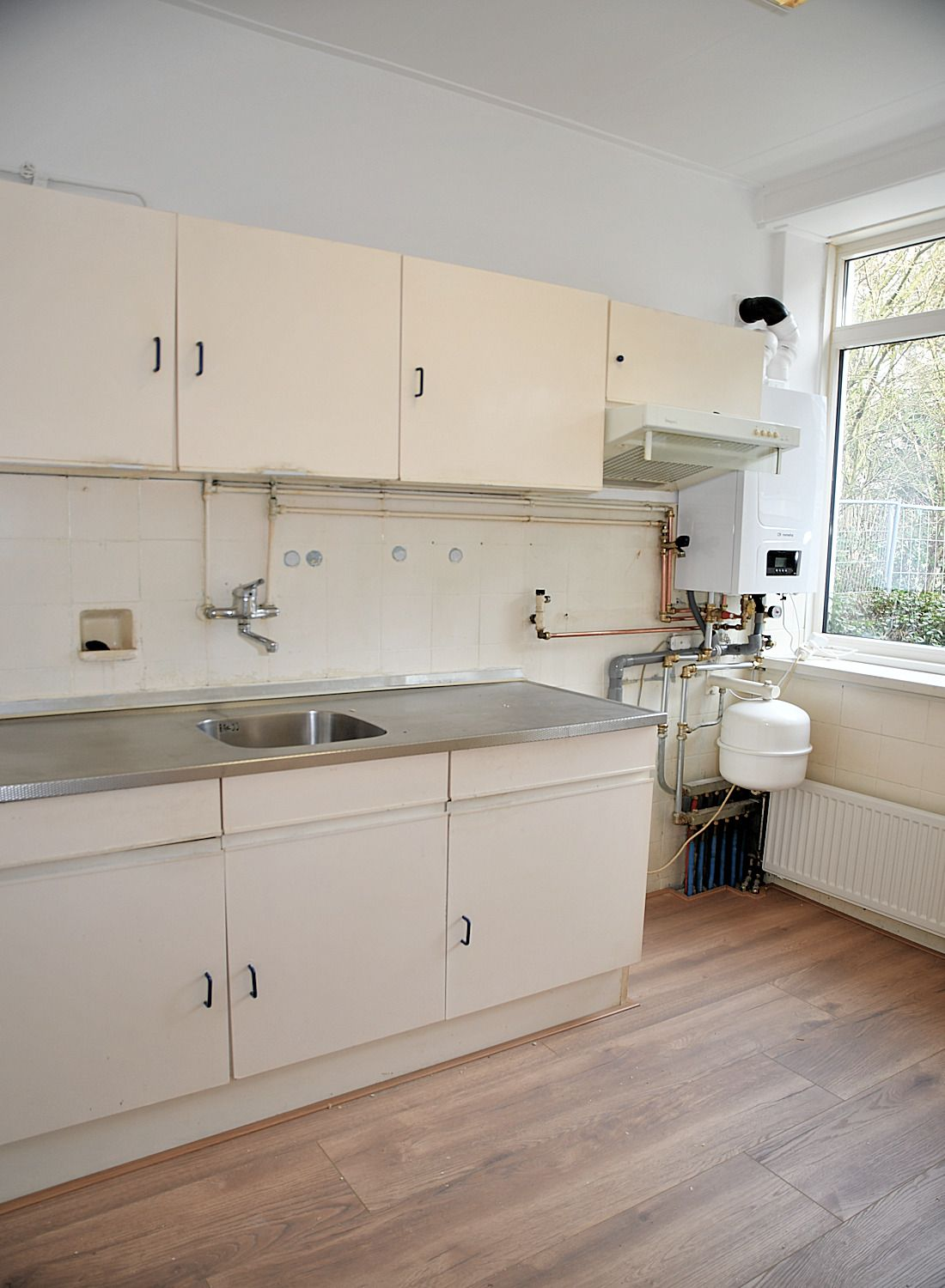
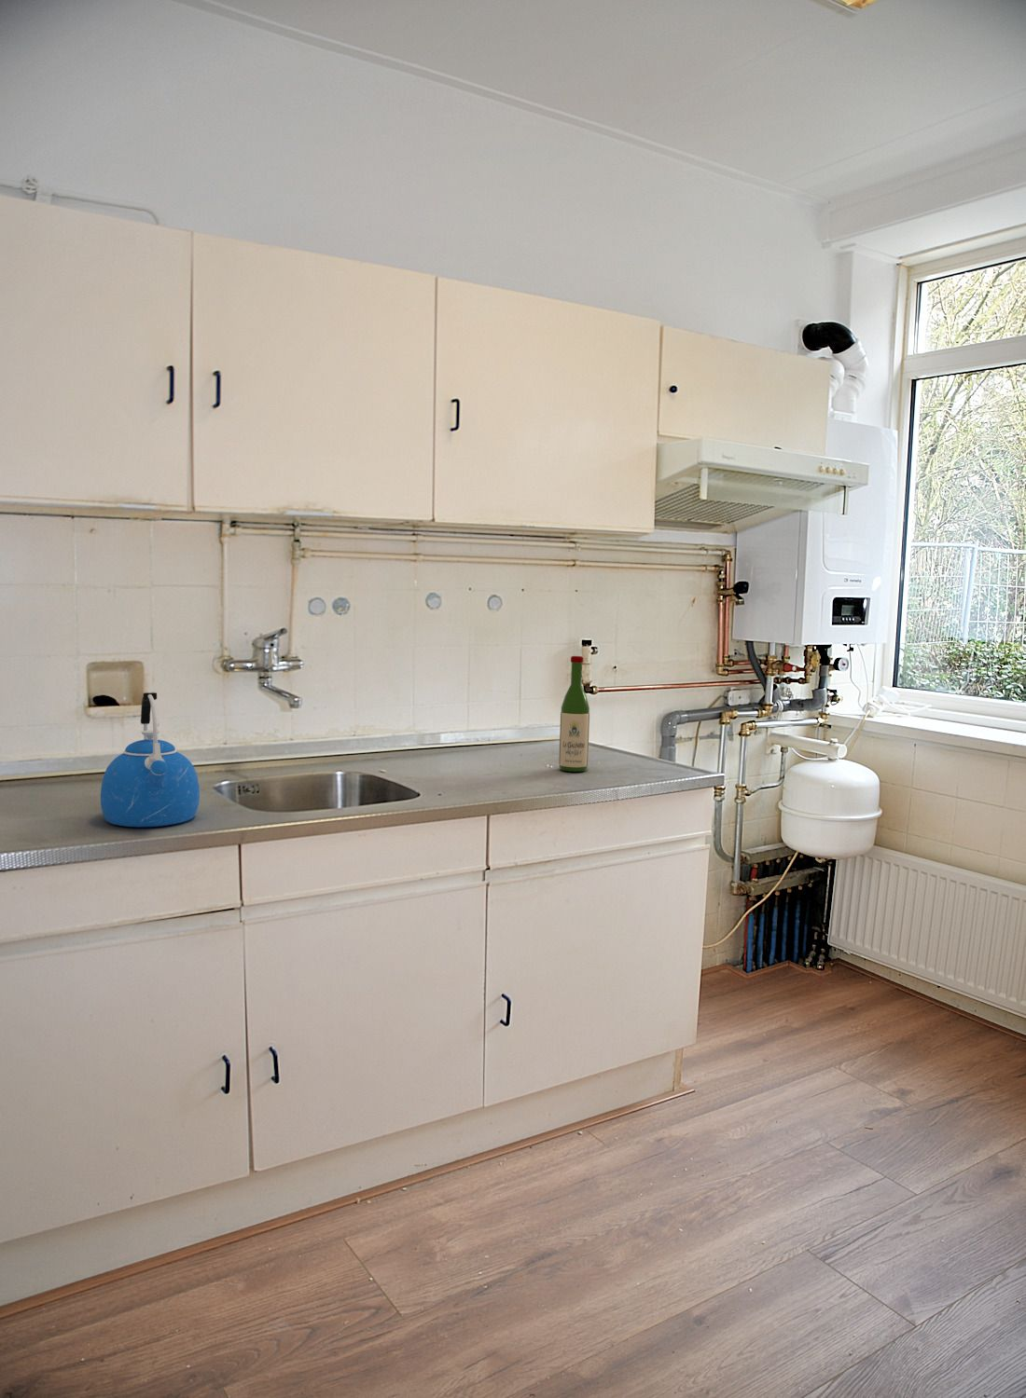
+ wine bottle [558,656,591,773]
+ kettle [100,691,201,827]
